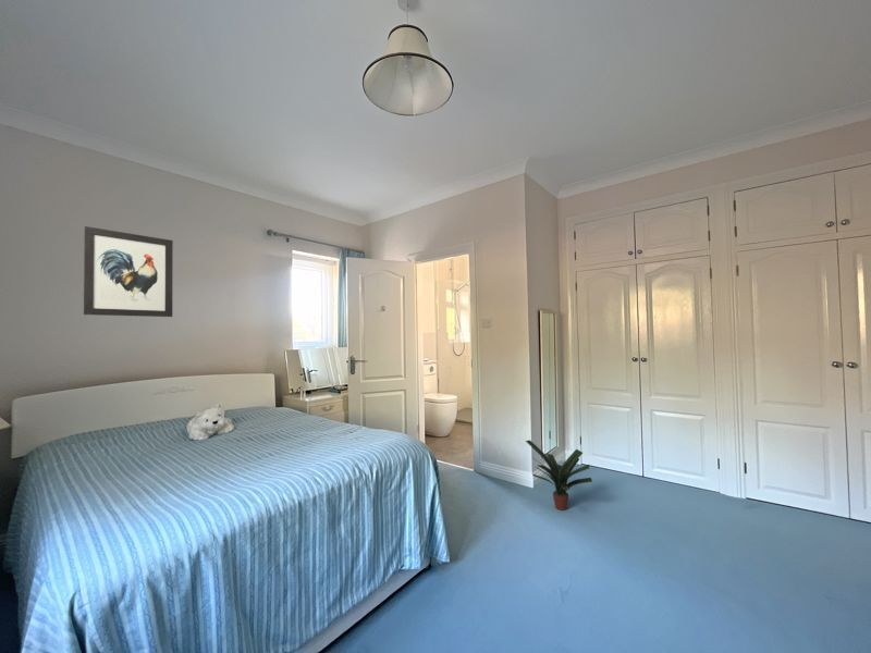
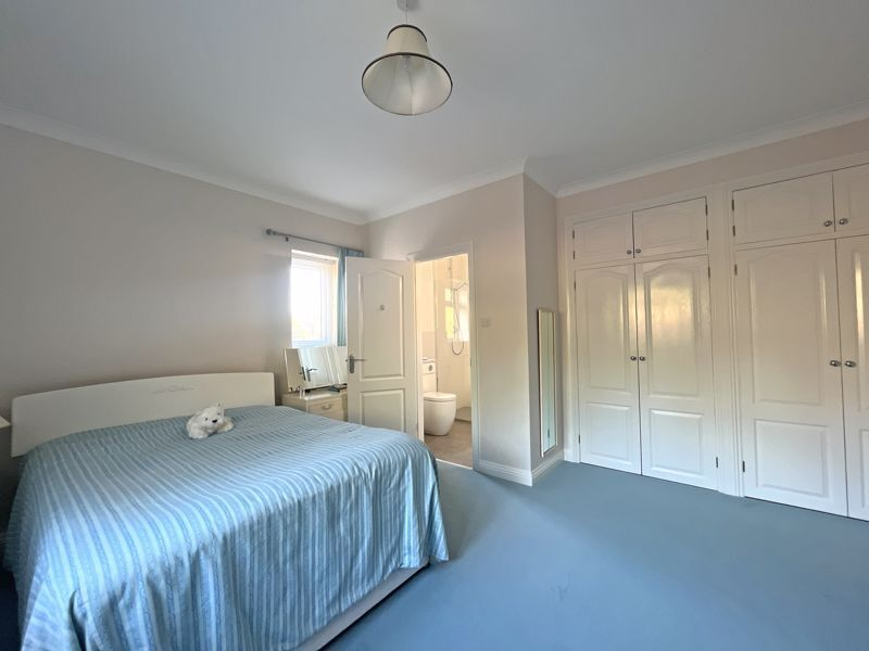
- wall art [83,225,174,318]
- potted plant [525,439,593,512]
